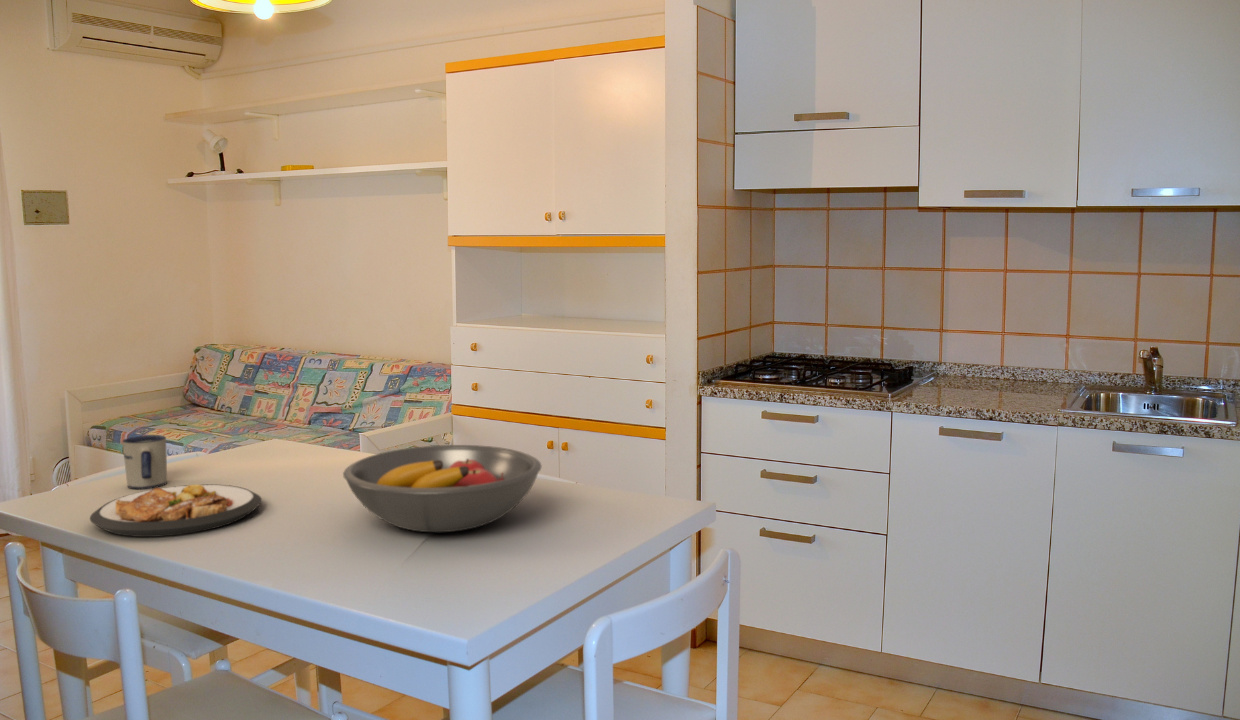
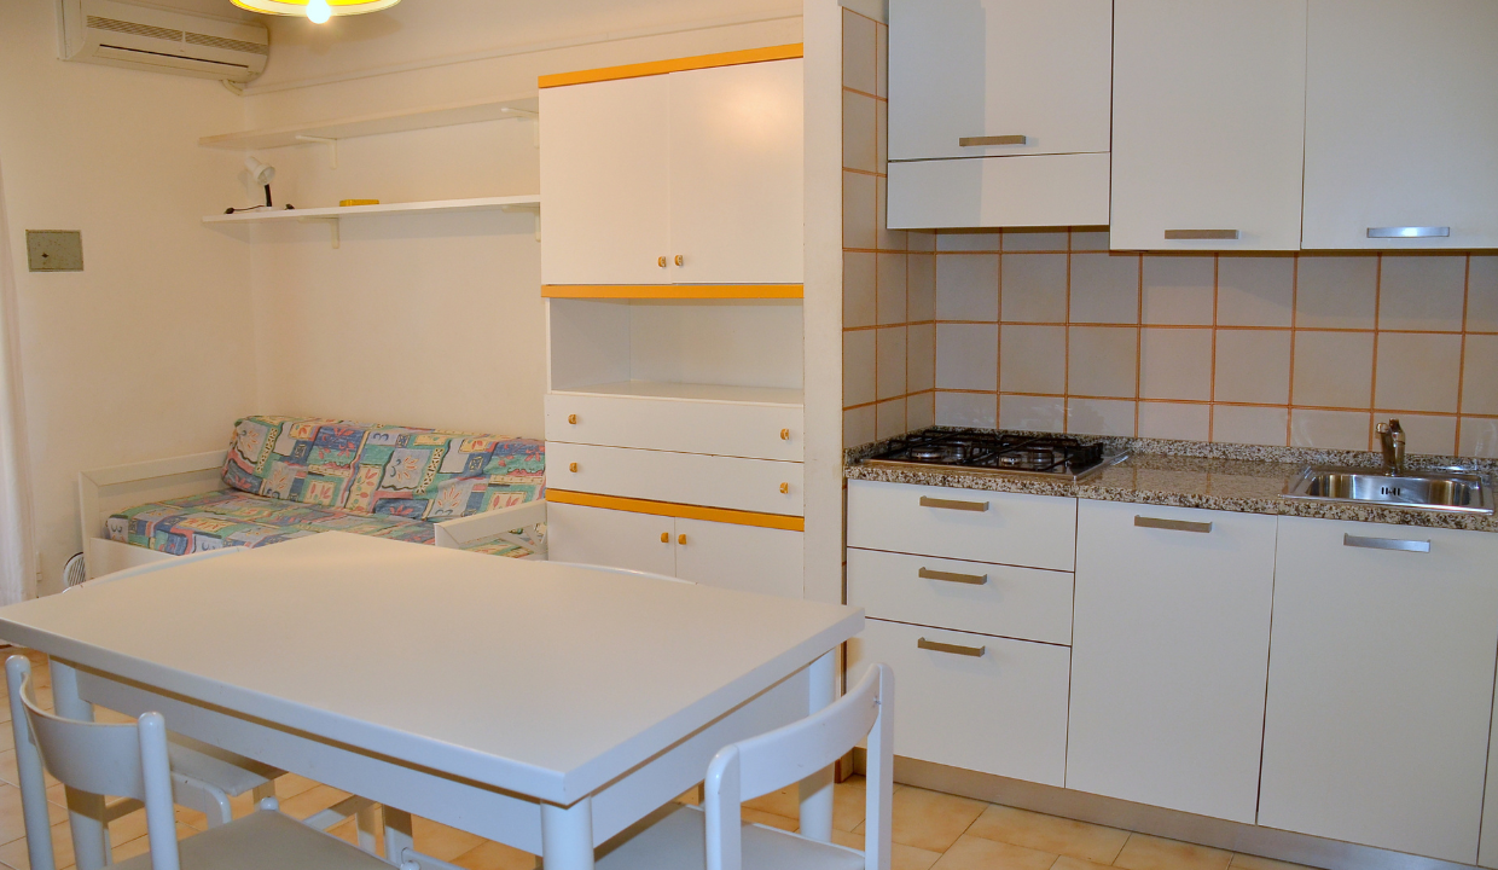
- fruit bowl [342,444,543,533]
- mug [122,434,168,491]
- plate [89,484,263,538]
